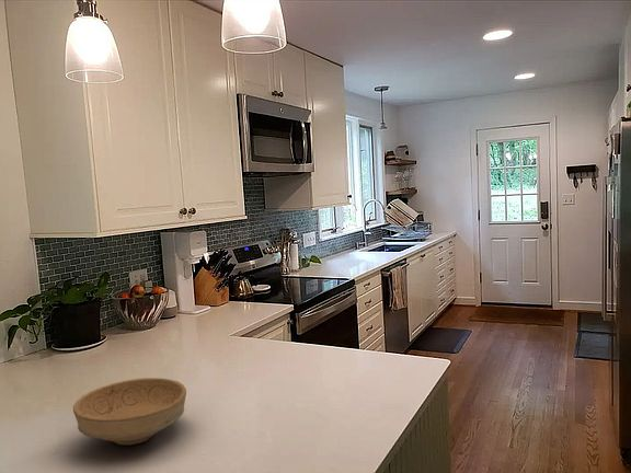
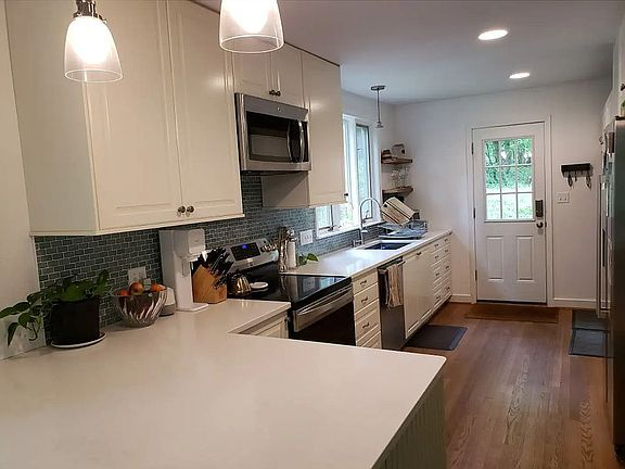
- bowl [72,377,187,446]
